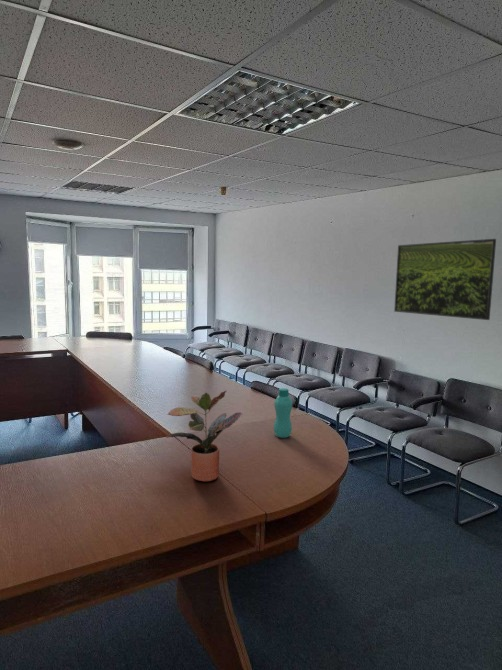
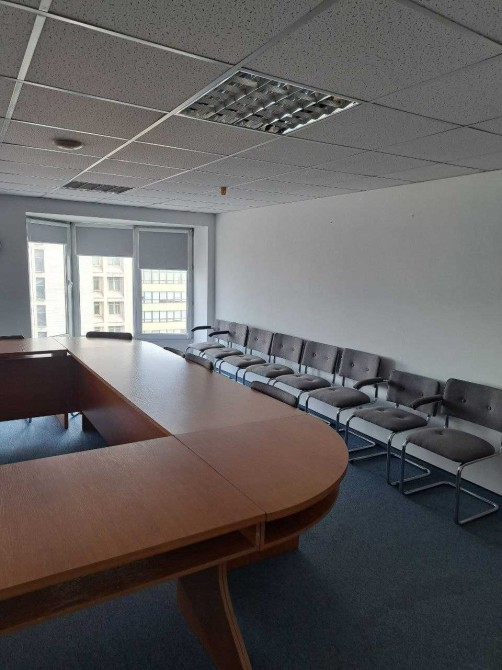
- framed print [393,238,497,321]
- bottle [273,387,293,439]
- potted plant [165,390,244,482]
